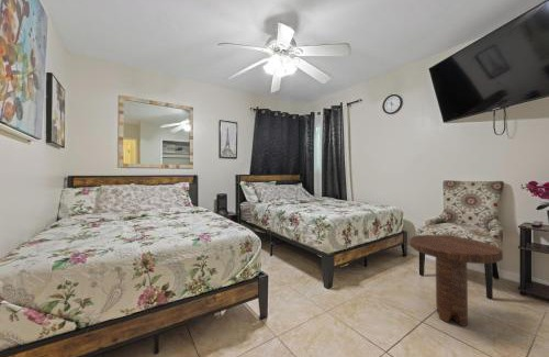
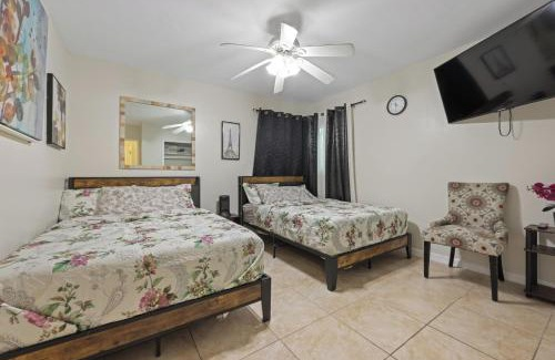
- side table [408,234,504,327]
